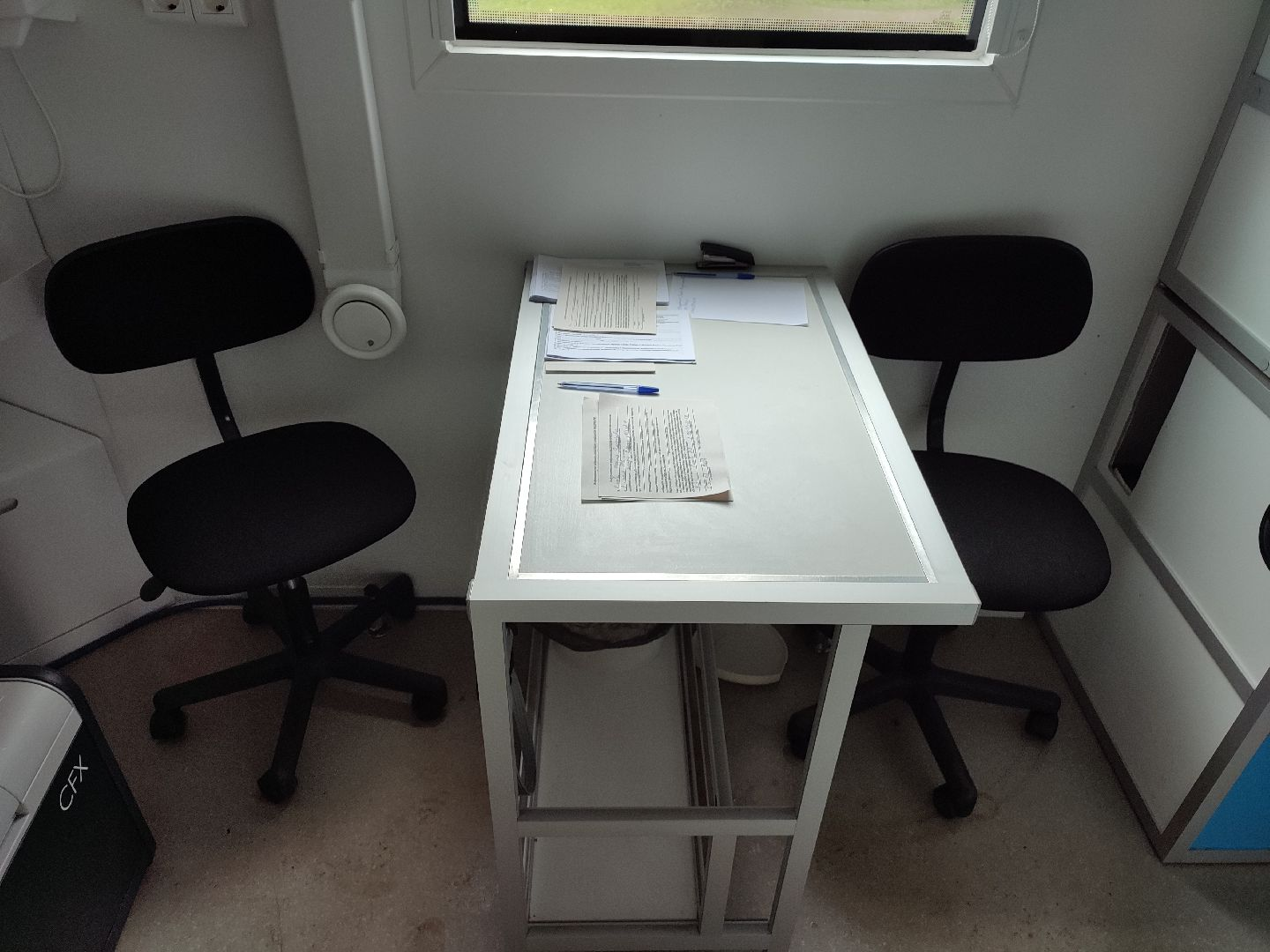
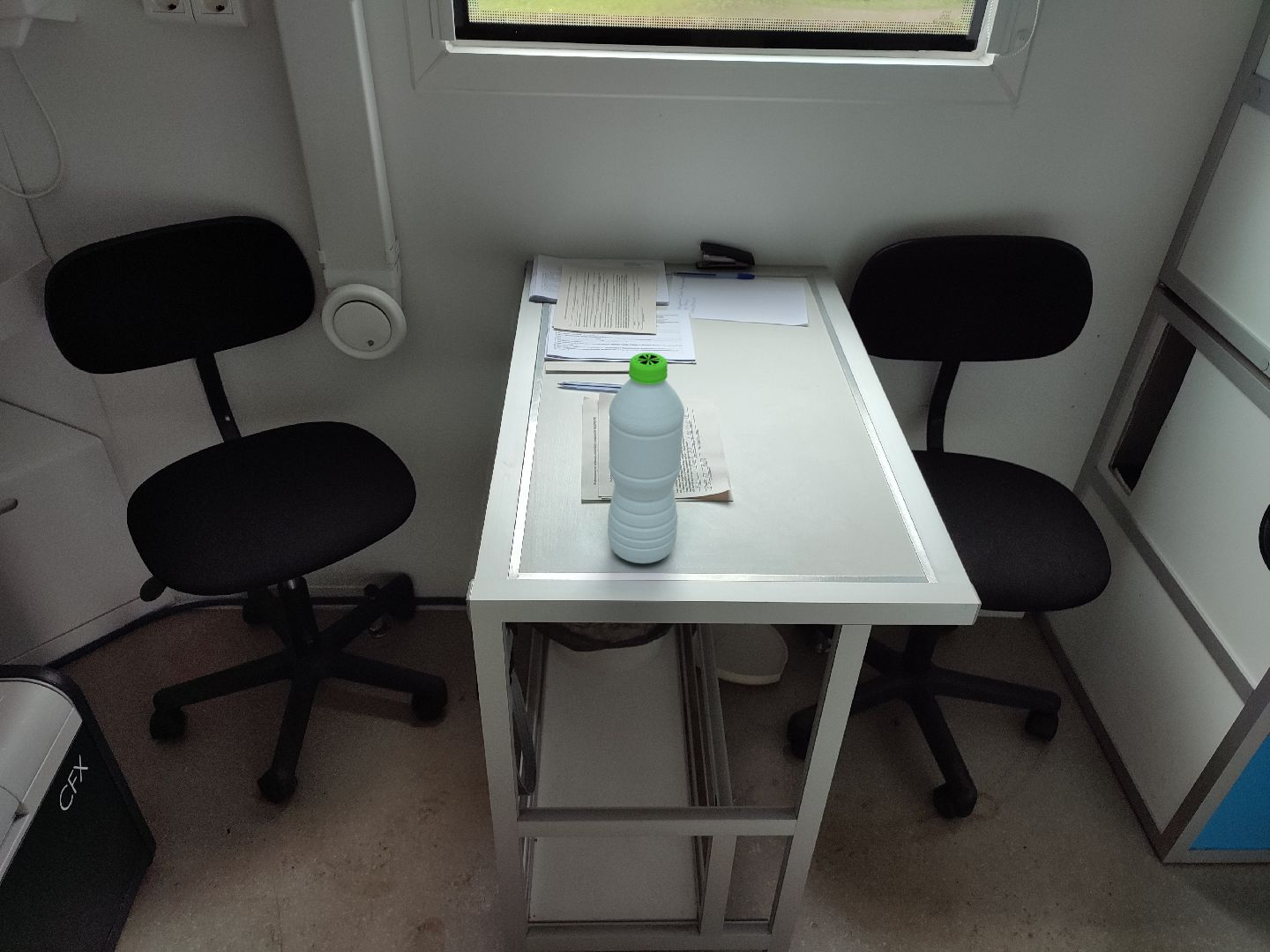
+ water bottle [607,352,685,564]
